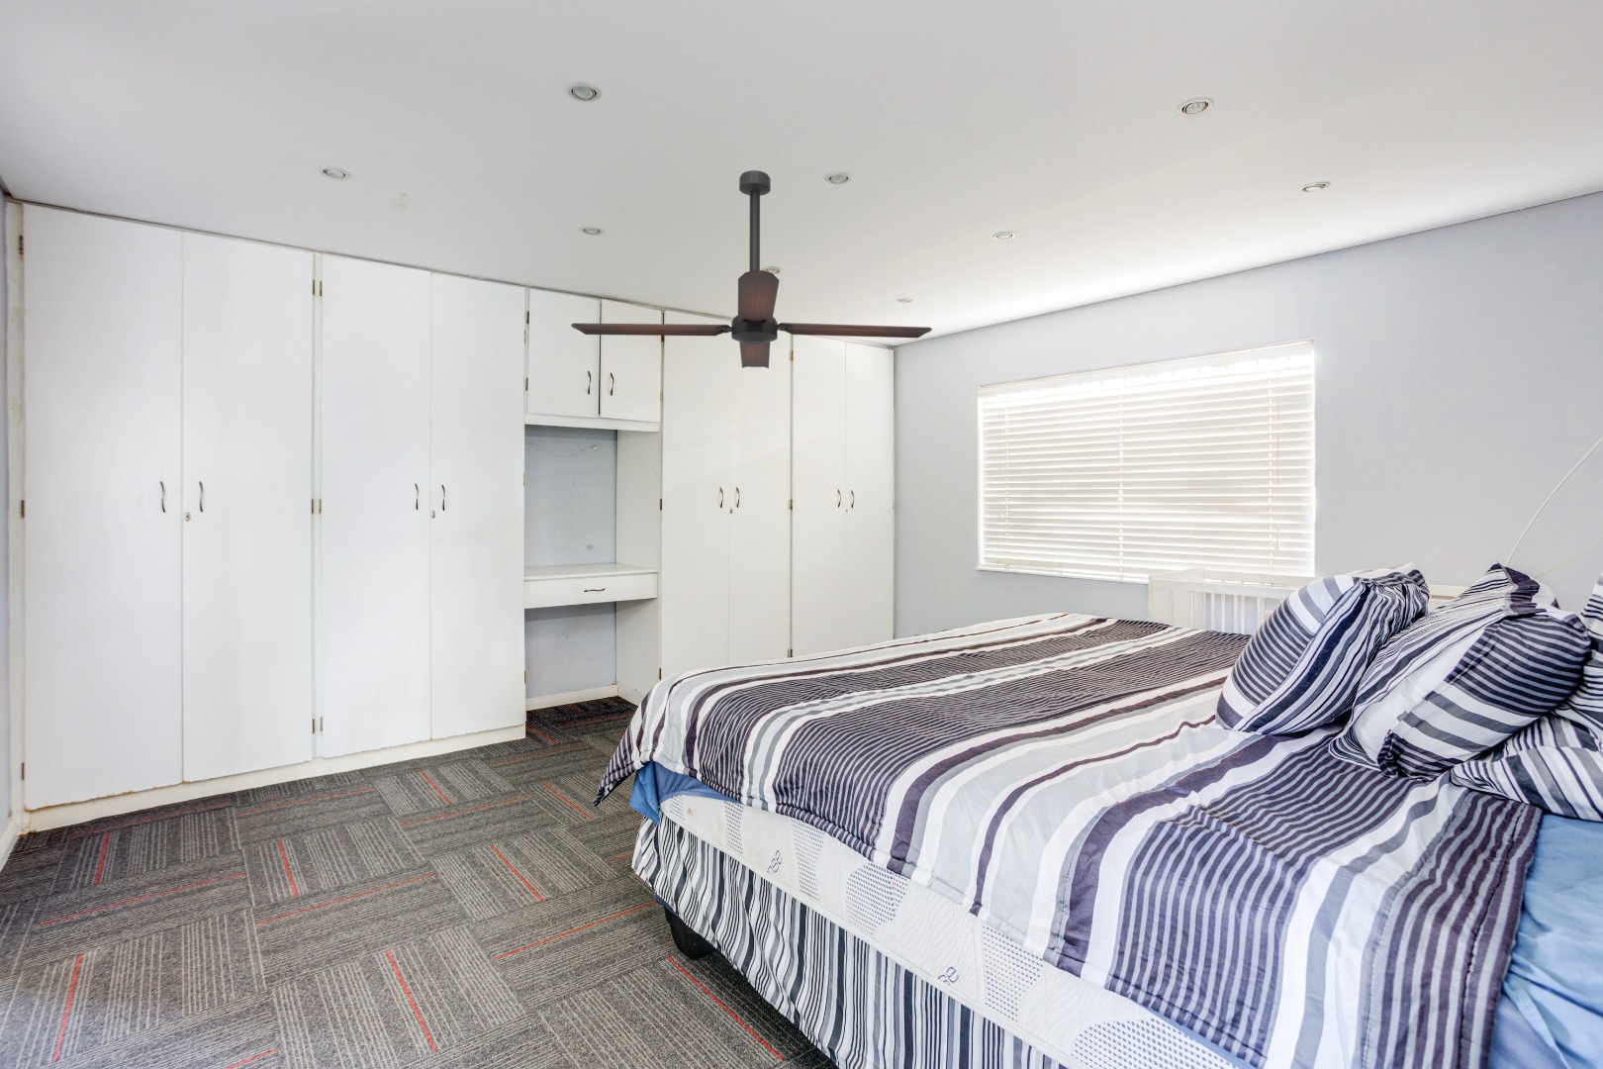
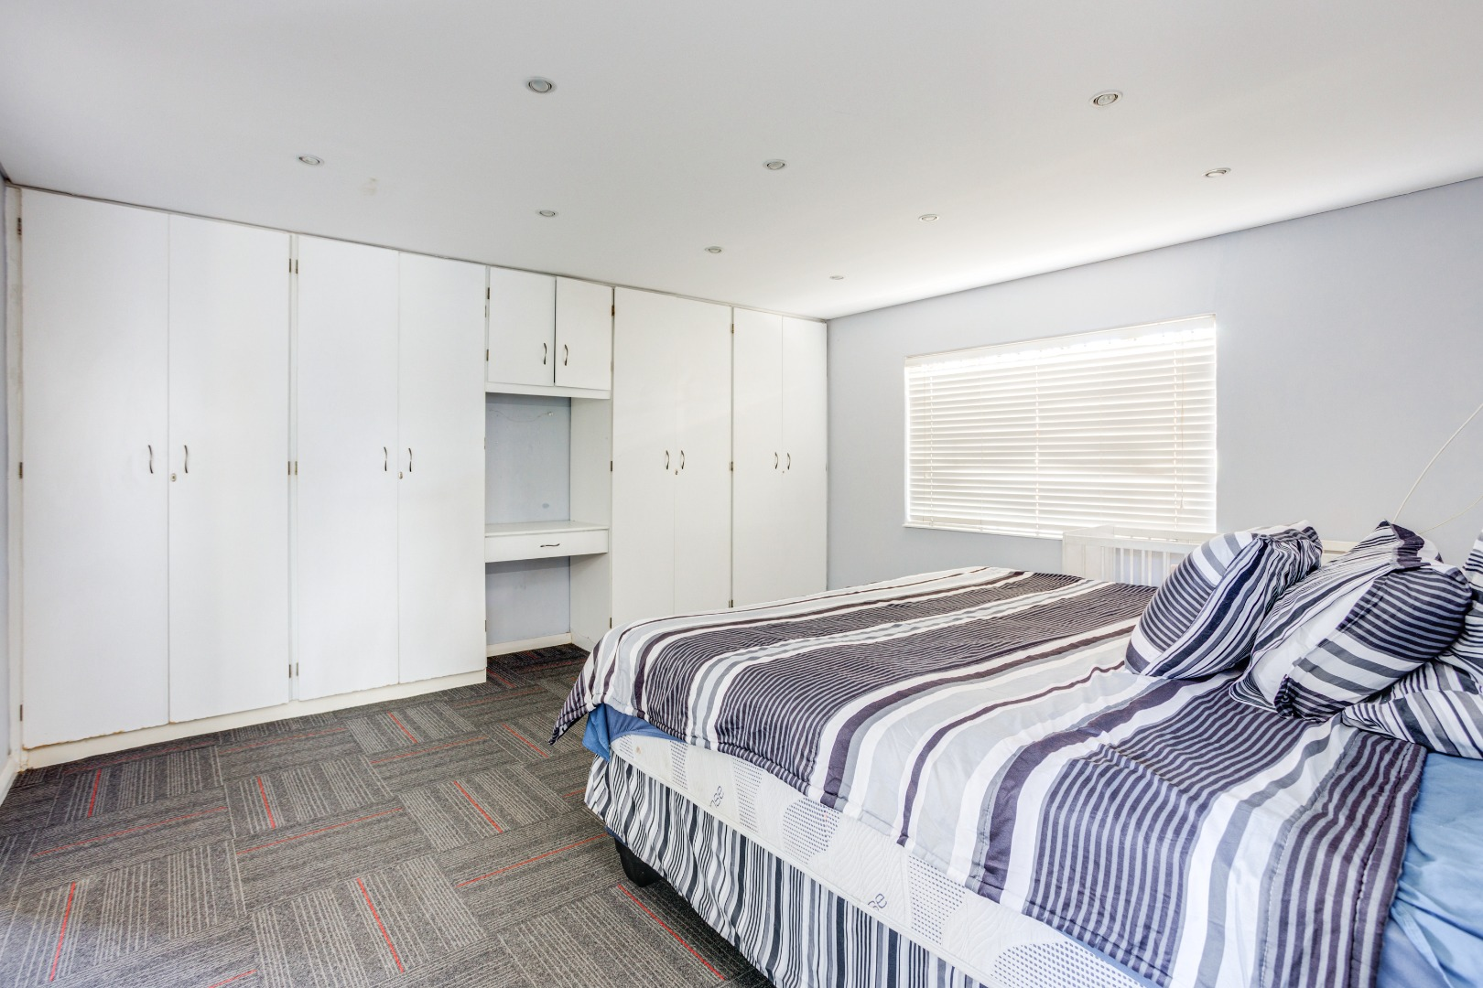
- ceiling fan [570,169,933,369]
